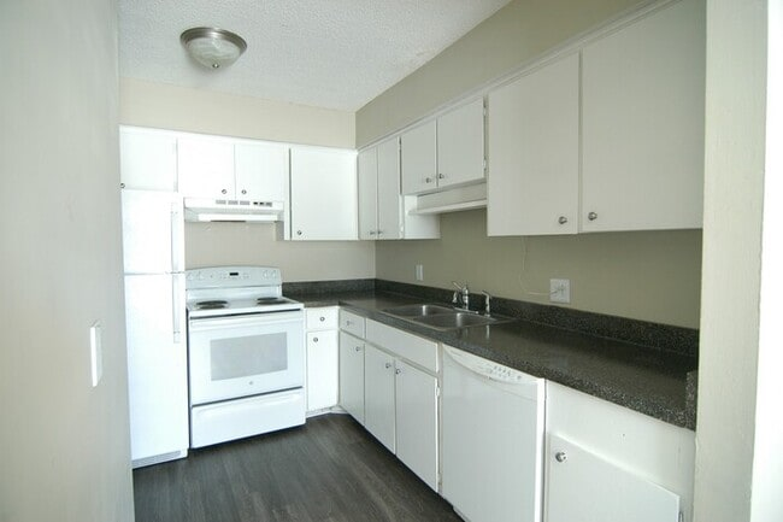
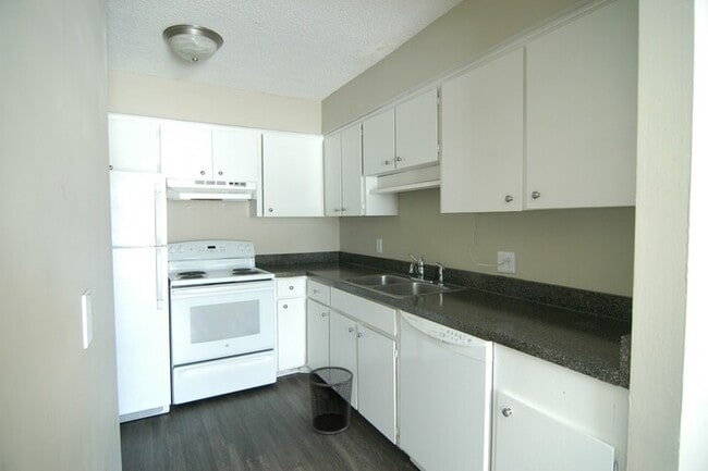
+ waste bin [306,365,354,435]
